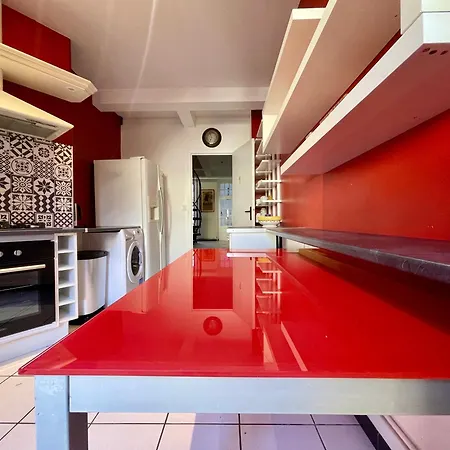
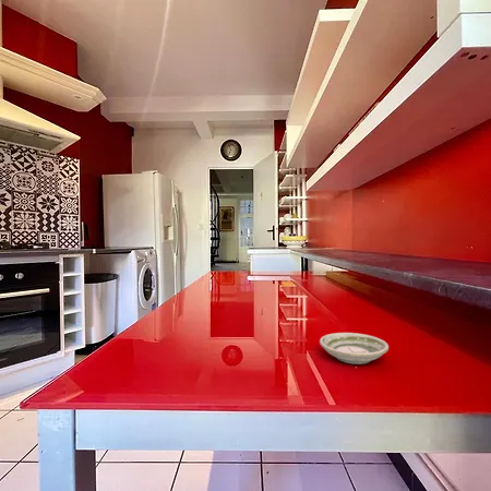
+ saucer [319,332,390,366]
